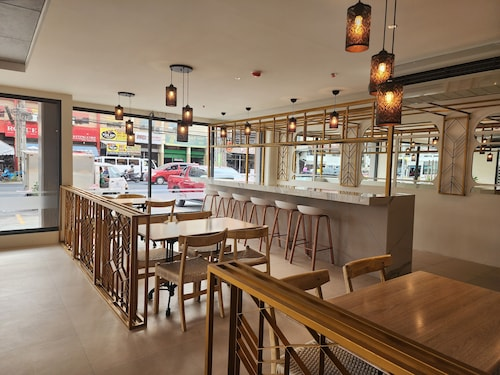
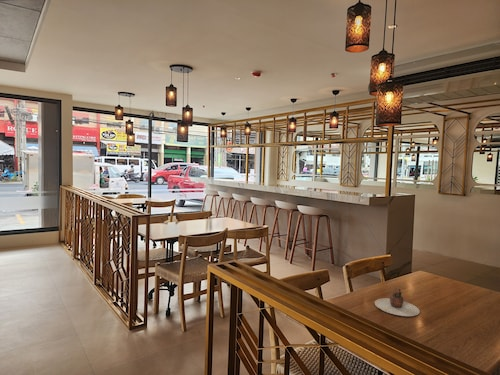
+ teapot [374,287,421,317]
